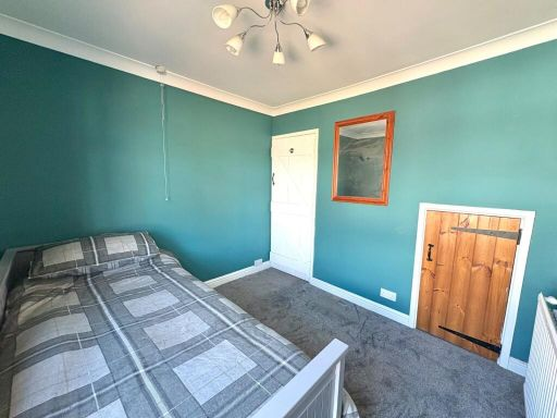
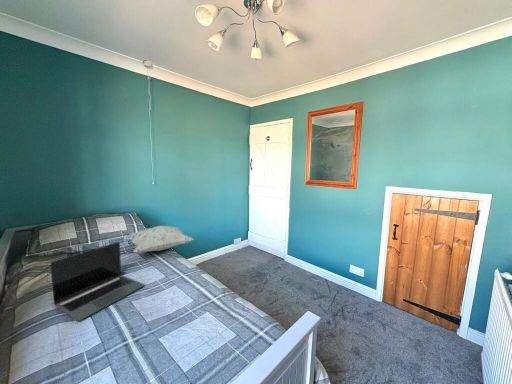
+ decorative pillow [126,225,195,254]
+ laptop [49,241,146,322]
